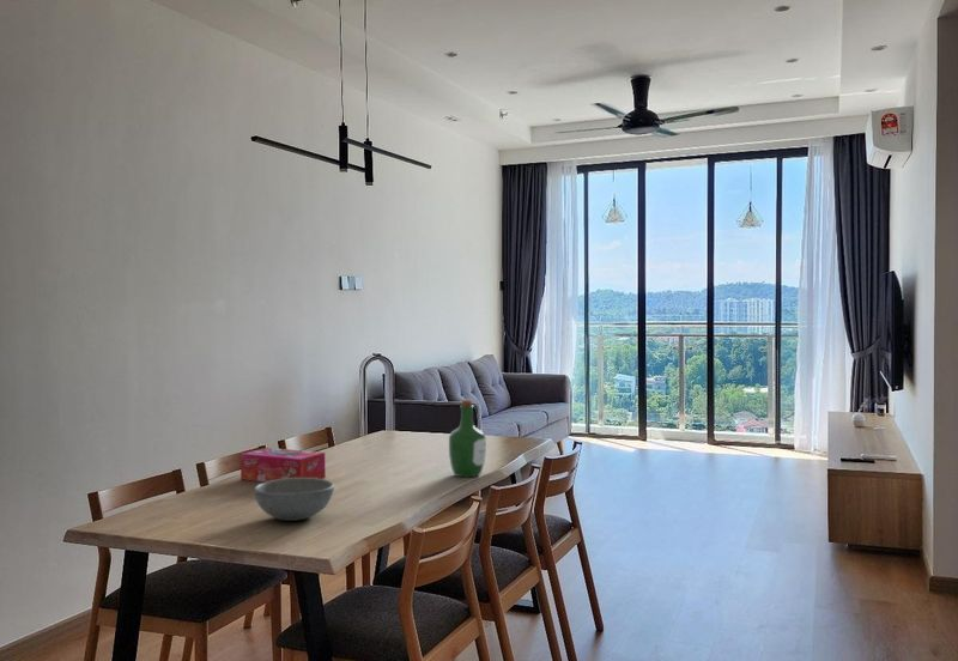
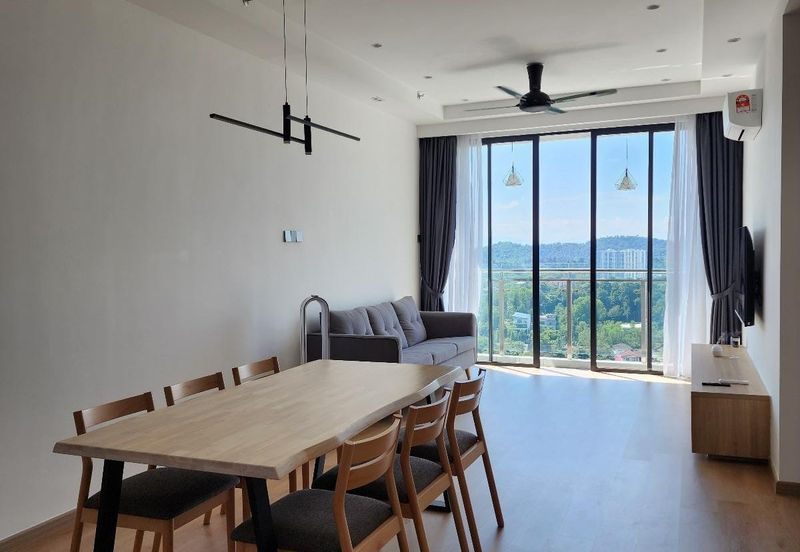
- tissue box [240,447,327,483]
- wine bottle [448,398,487,478]
- bowl [253,478,335,522]
